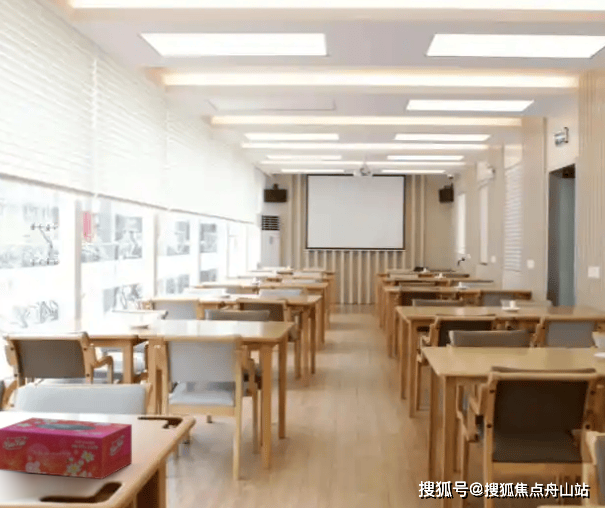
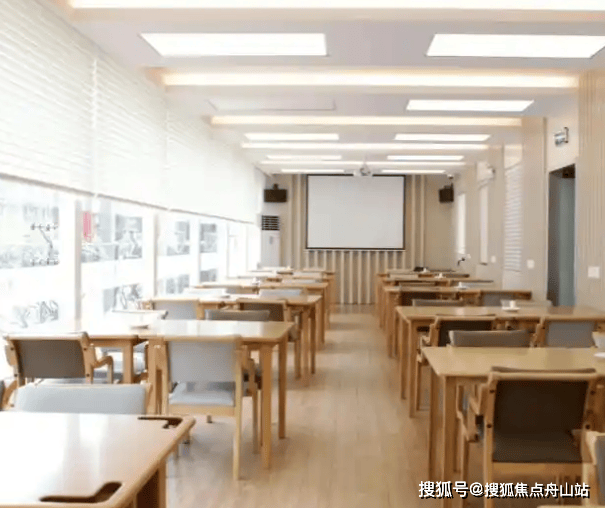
- tissue box [0,417,133,480]
